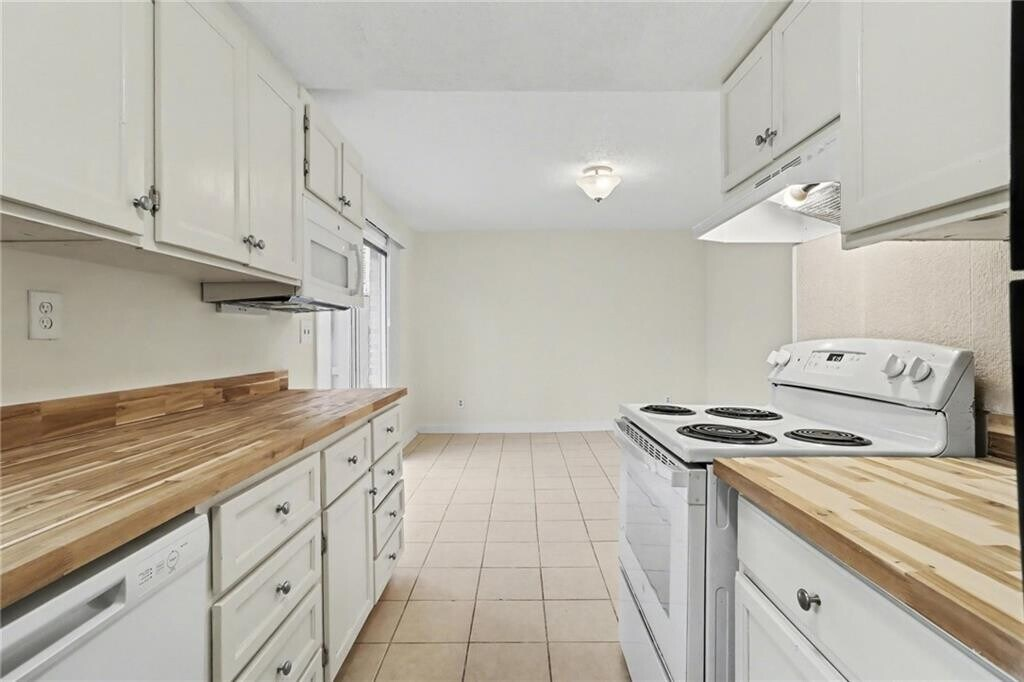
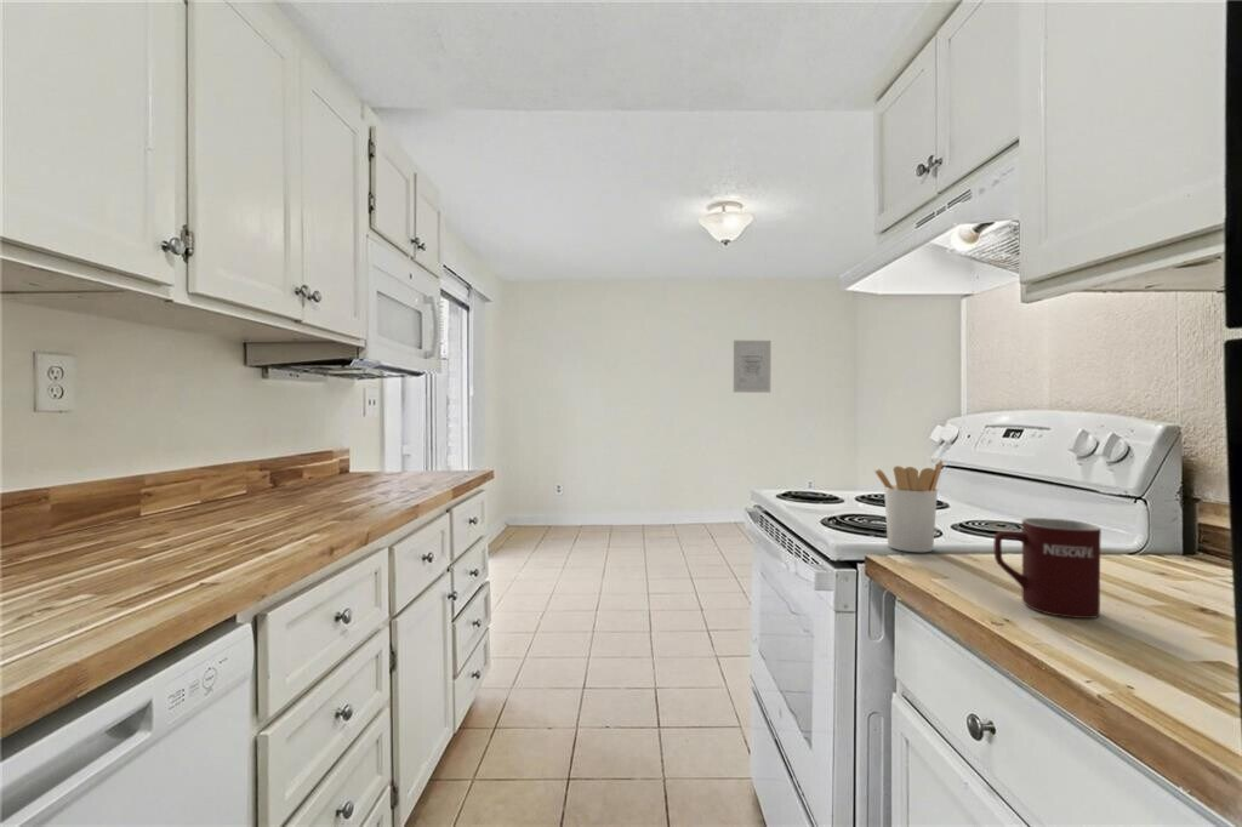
+ wall art [733,340,771,394]
+ mug [992,517,1103,620]
+ utensil holder [873,460,944,553]
